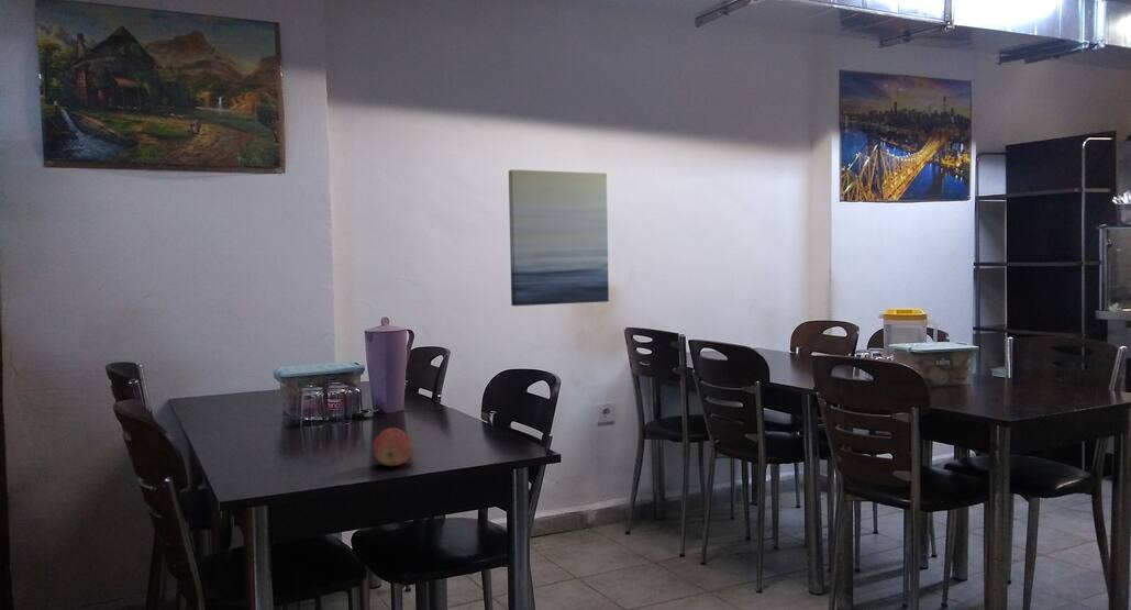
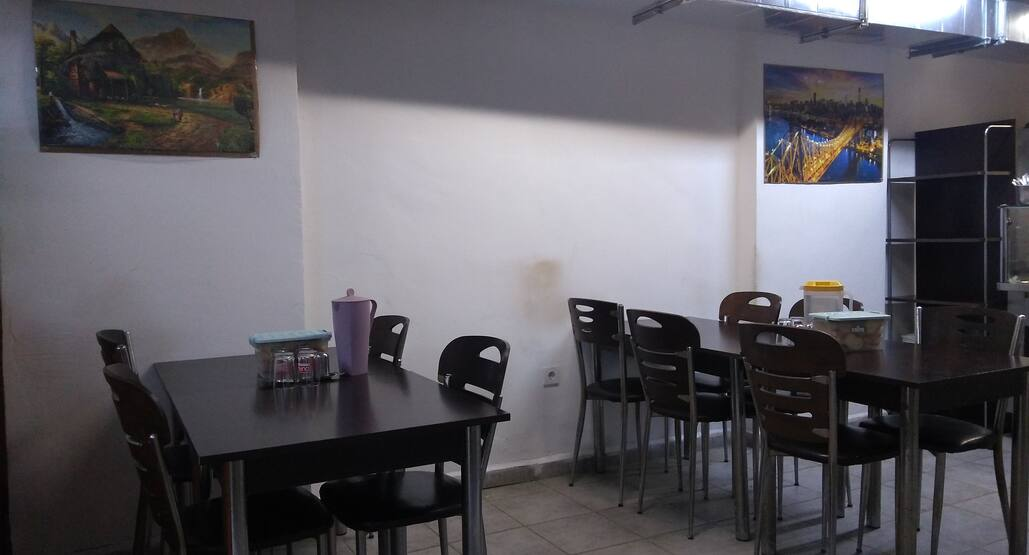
- apple [372,426,413,467]
- wall art [508,168,610,307]
